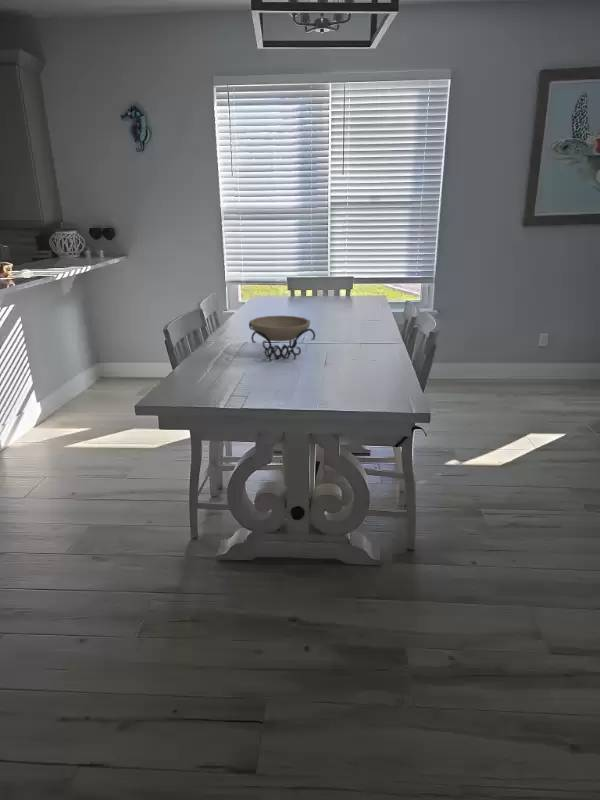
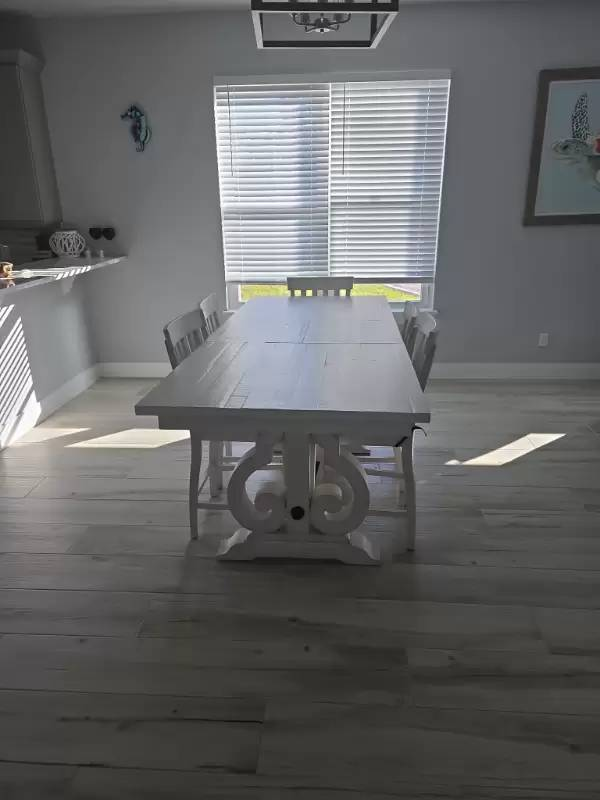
- decorative bowl [248,315,316,362]
